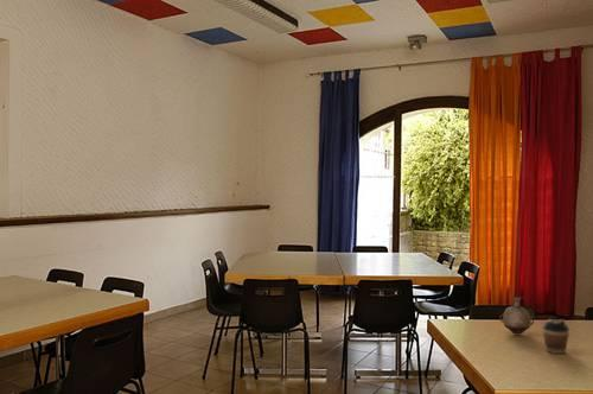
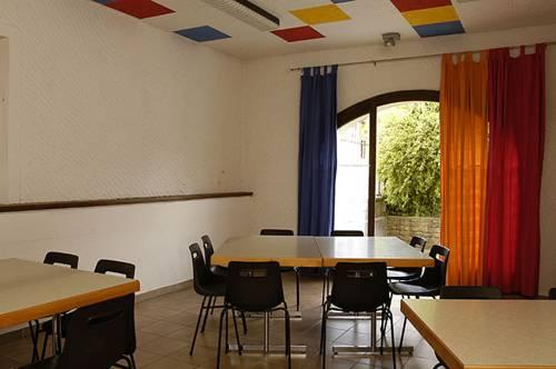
- vase [499,296,535,335]
- coffee cup [541,318,570,355]
